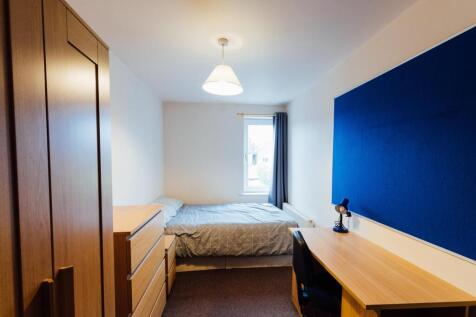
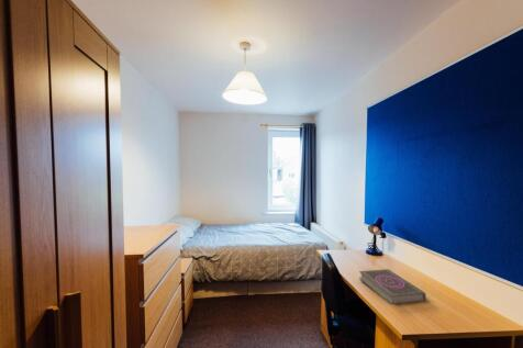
+ book [358,268,427,305]
